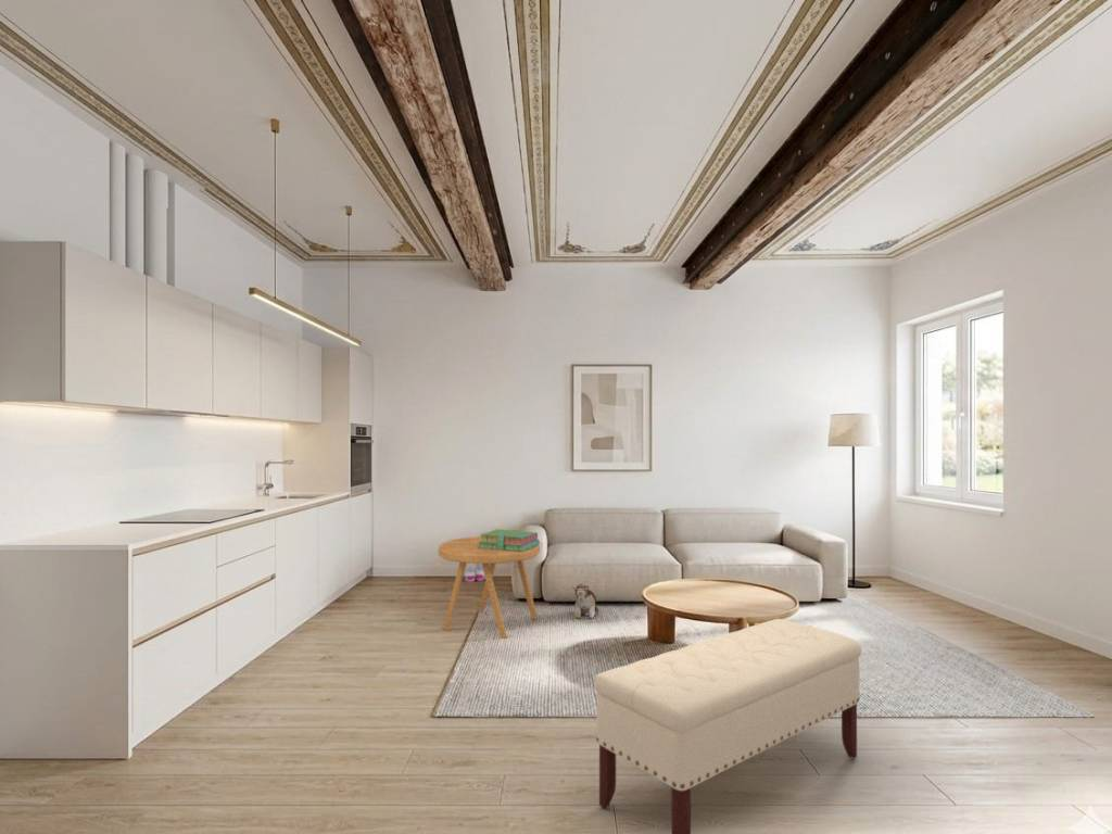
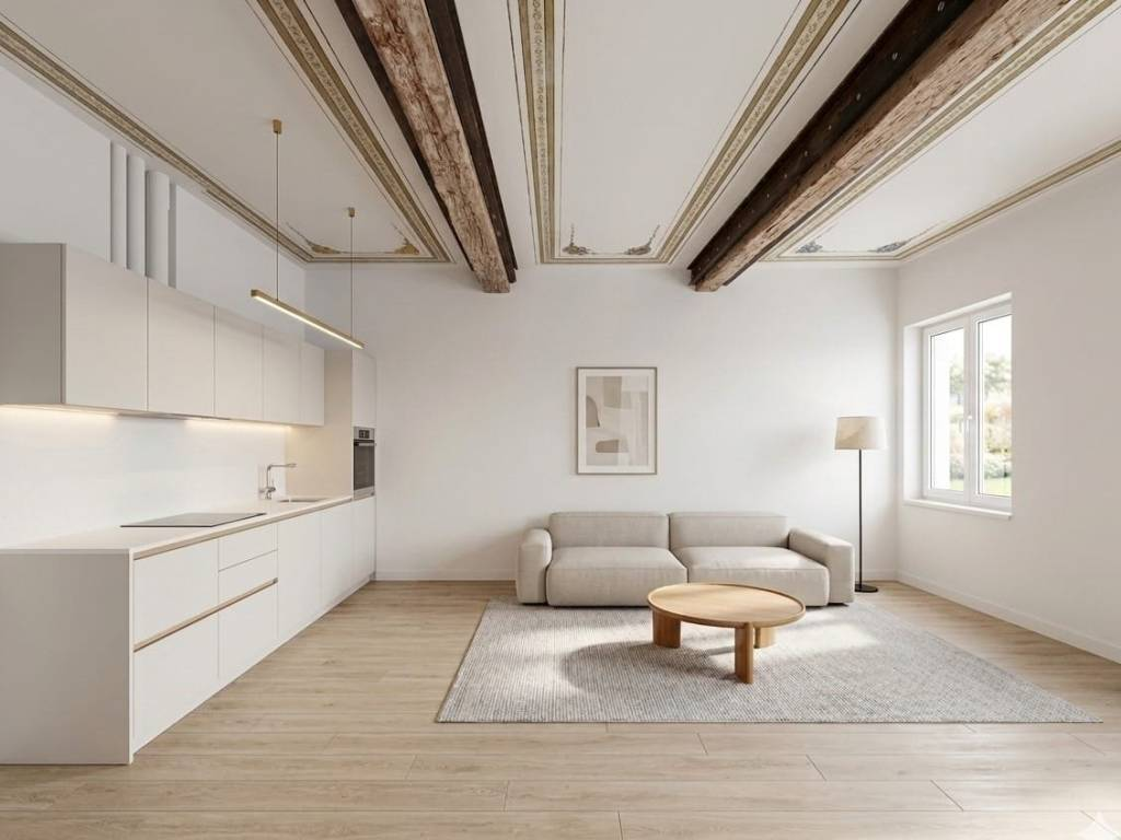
- bench [593,618,862,834]
- boots [464,564,485,584]
- plush toy [571,582,599,619]
- stack of books [478,528,541,552]
- side table [438,535,541,640]
